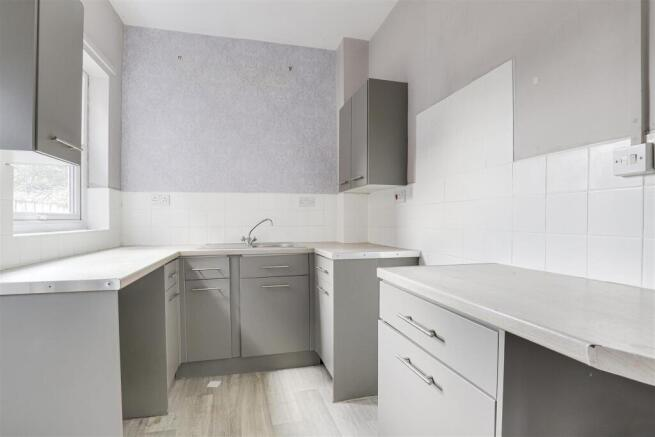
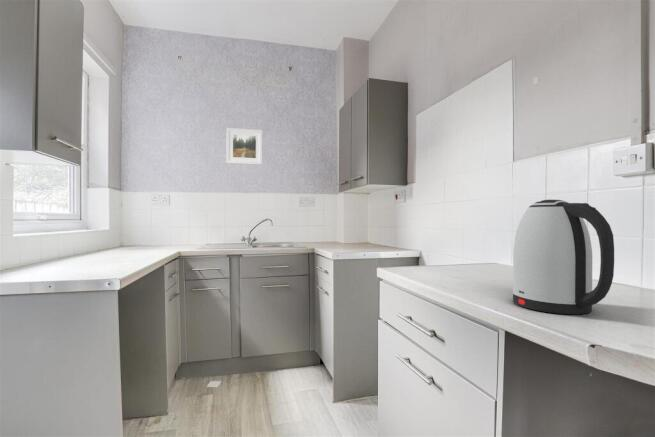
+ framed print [225,127,263,166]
+ kettle [511,199,615,315]
